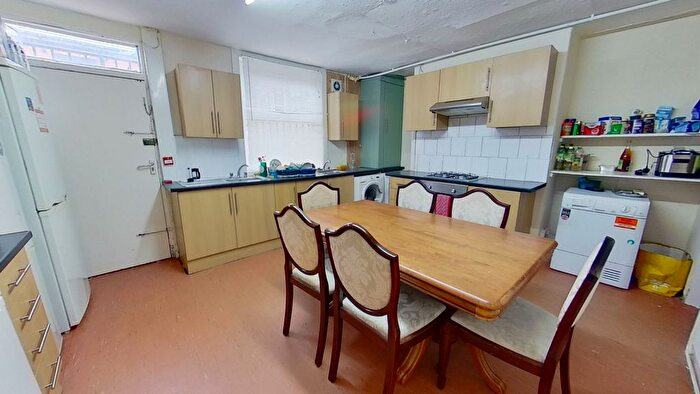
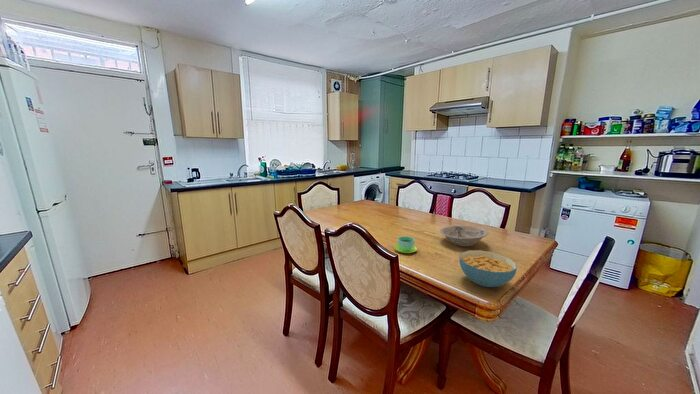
+ bowl [439,224,490,247]
+ cereal bowl [458,249,518,288]
+ cup [394,235,418,254]
